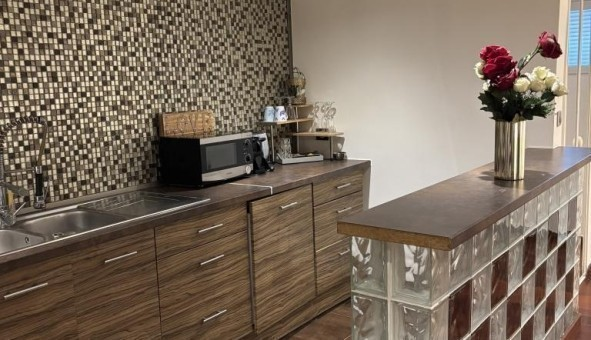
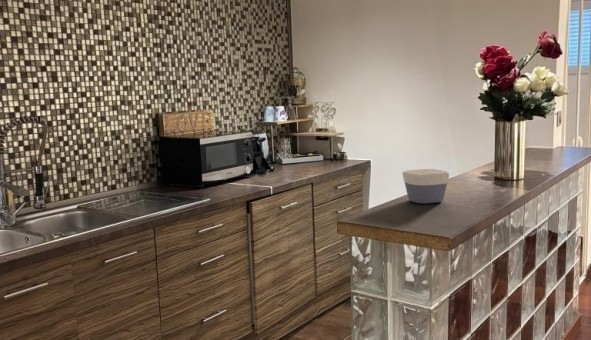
+ bowl [401,168,450,204]
